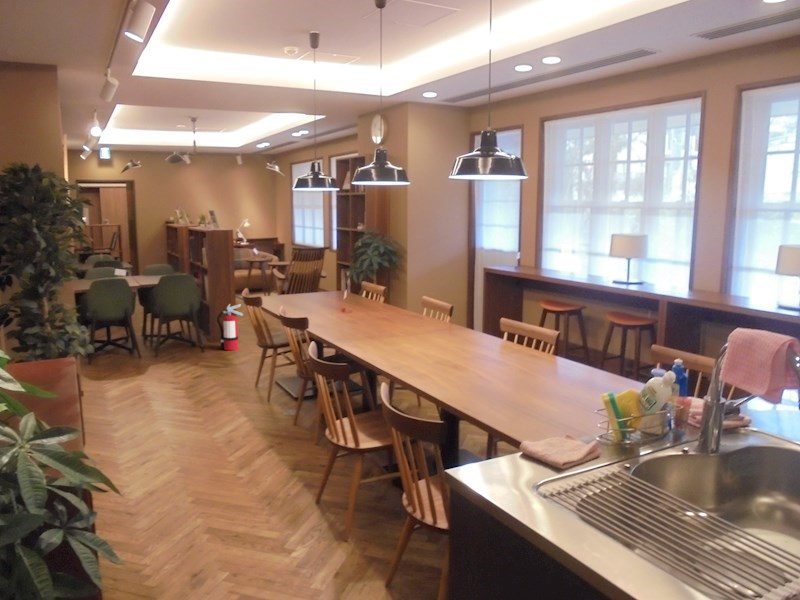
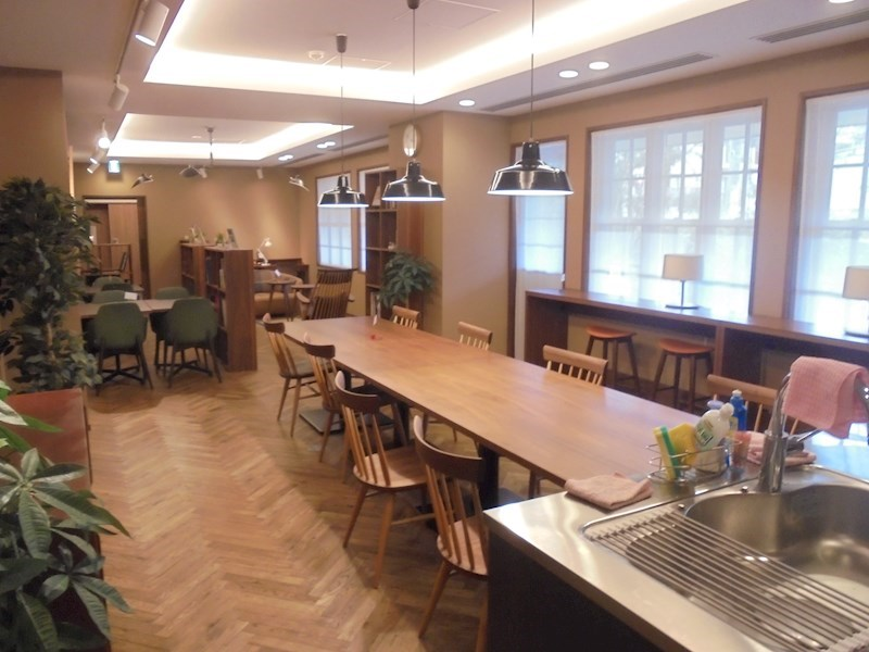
- fire extinguisher [216,303,244,352]
